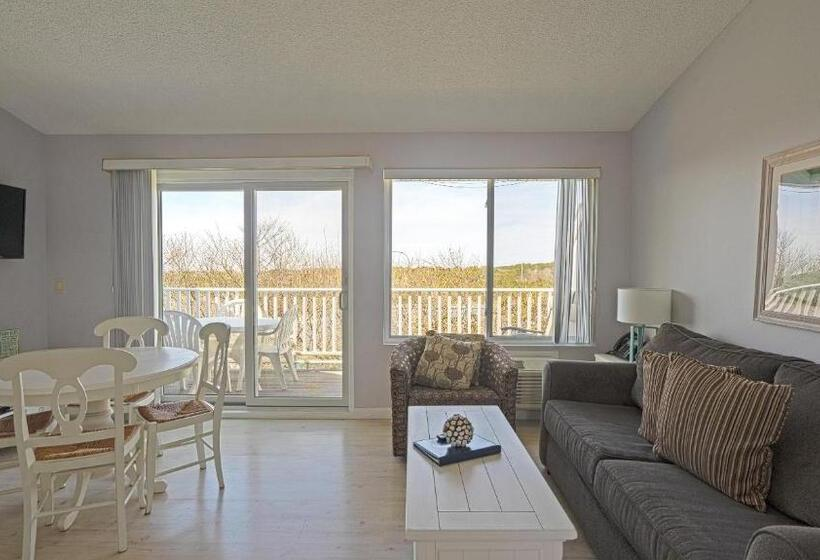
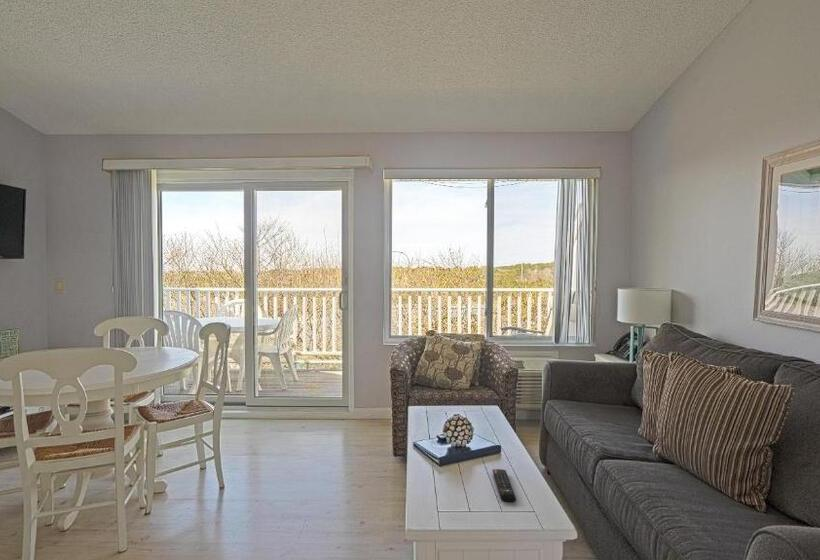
+ remote control [492,468,517,503]
